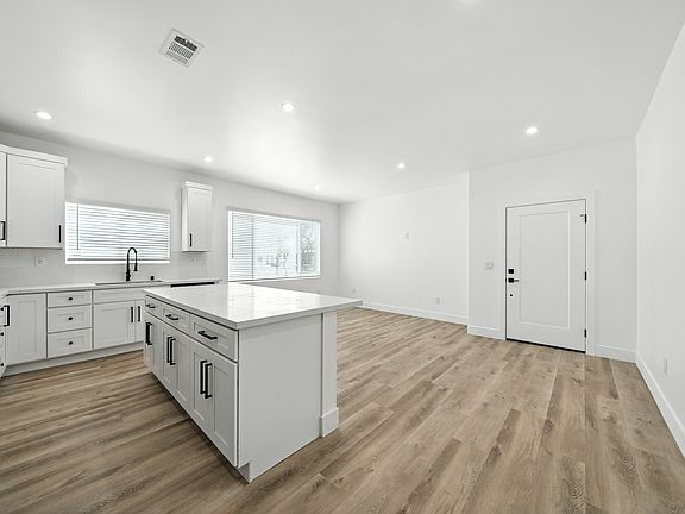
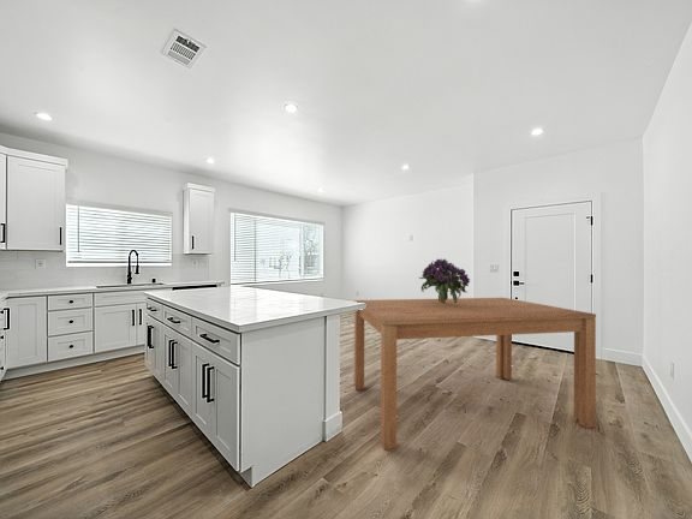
+ bouquet [418,258,471,304]
+ dining table [353,297,597,451]
